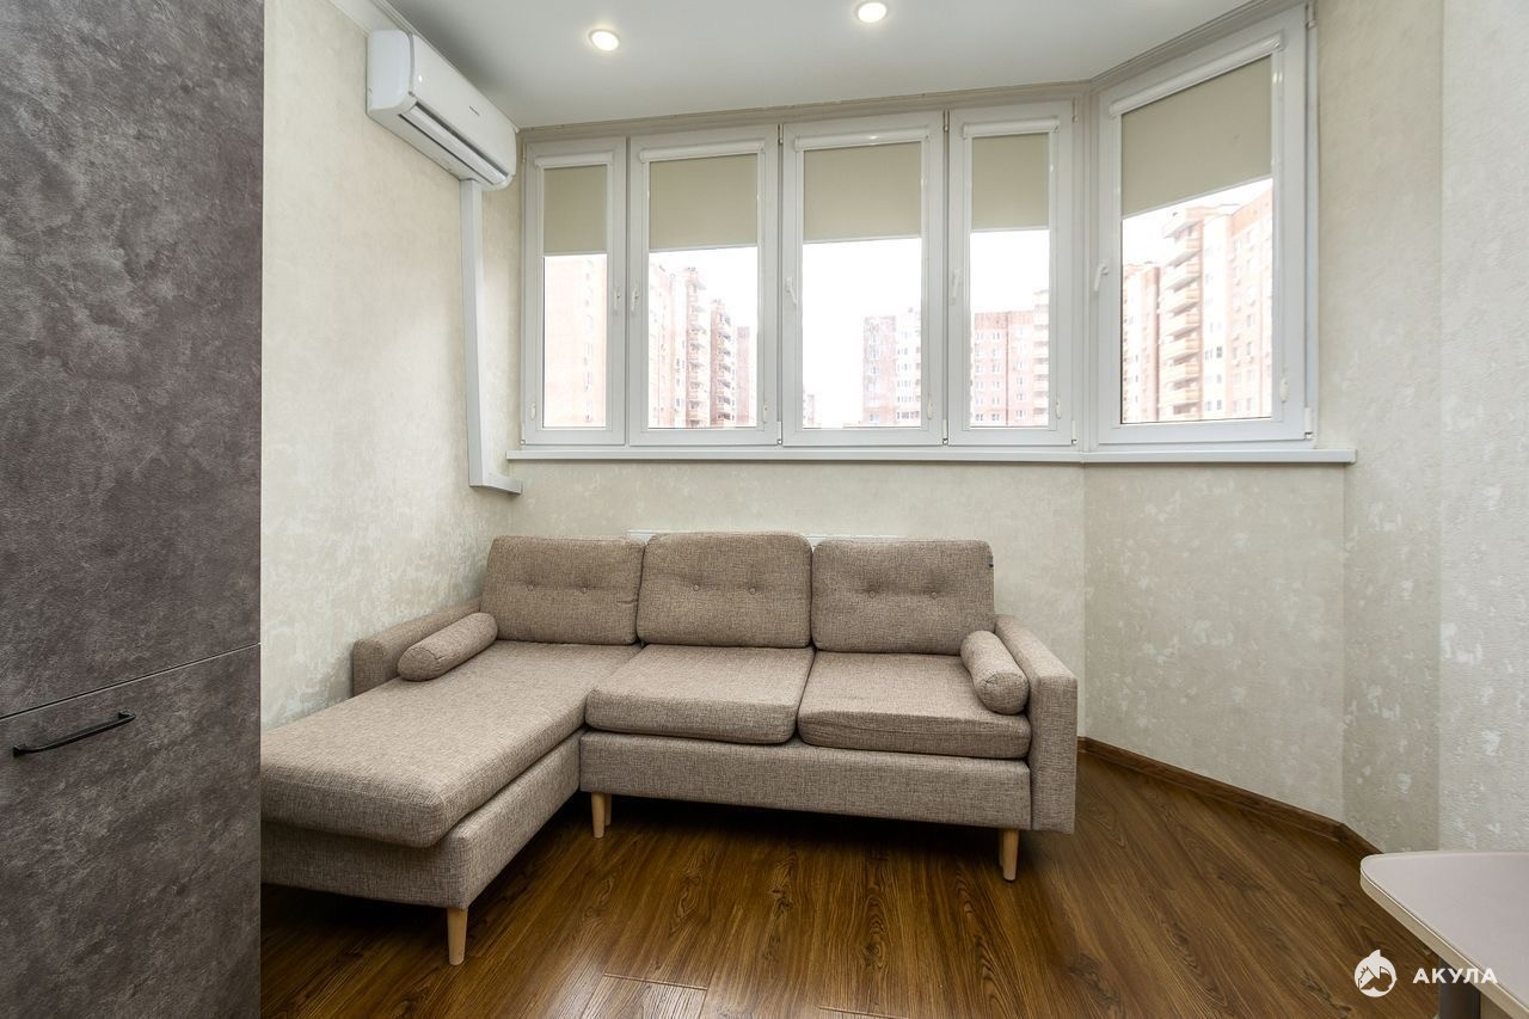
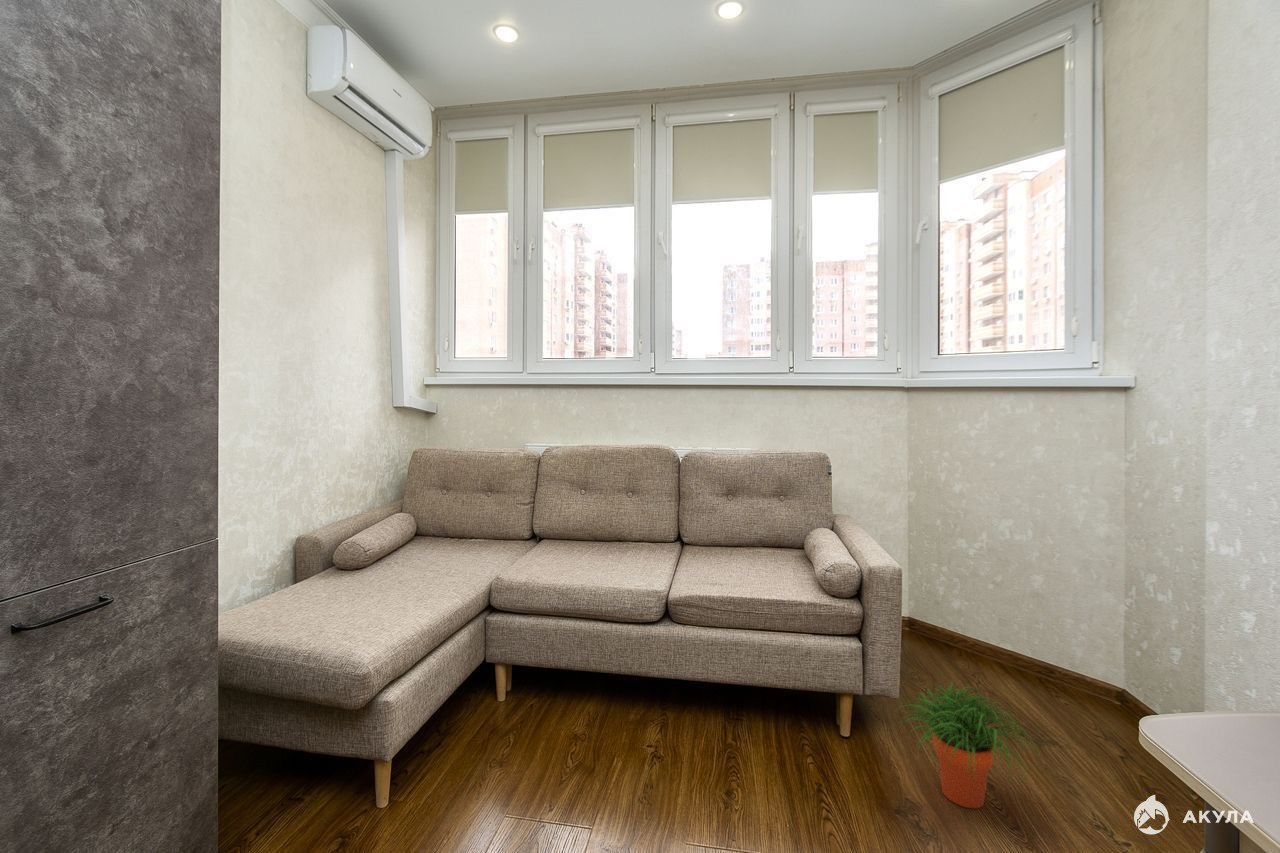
+ potted plant [896,680,1039,809]
